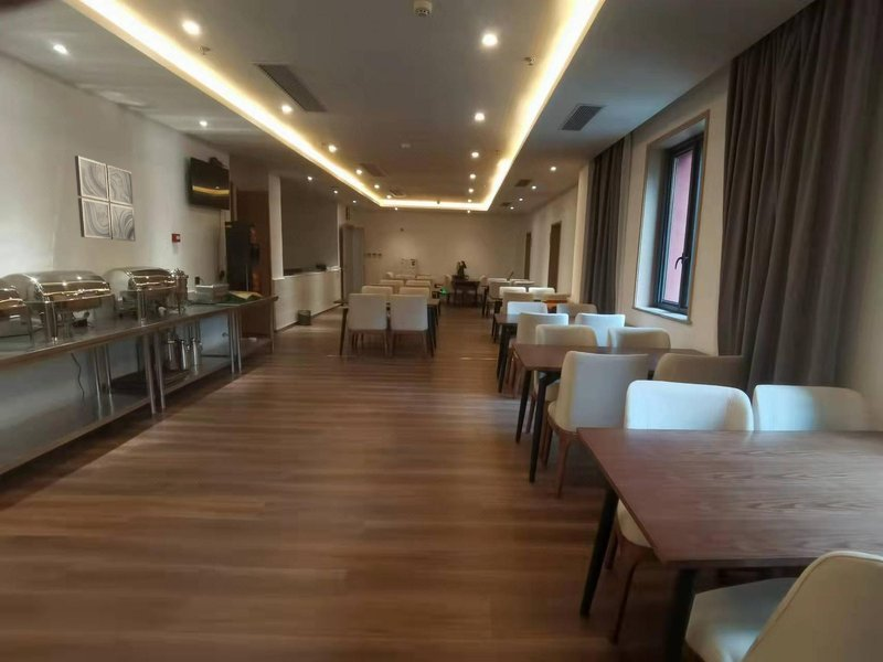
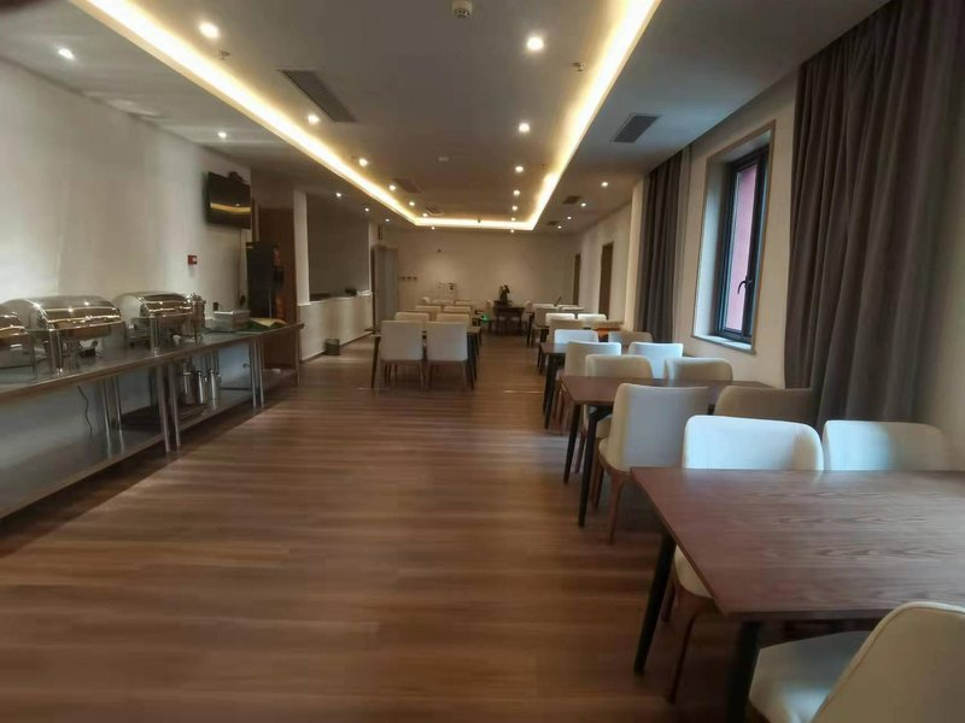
- wall art [74,154,137,243]
